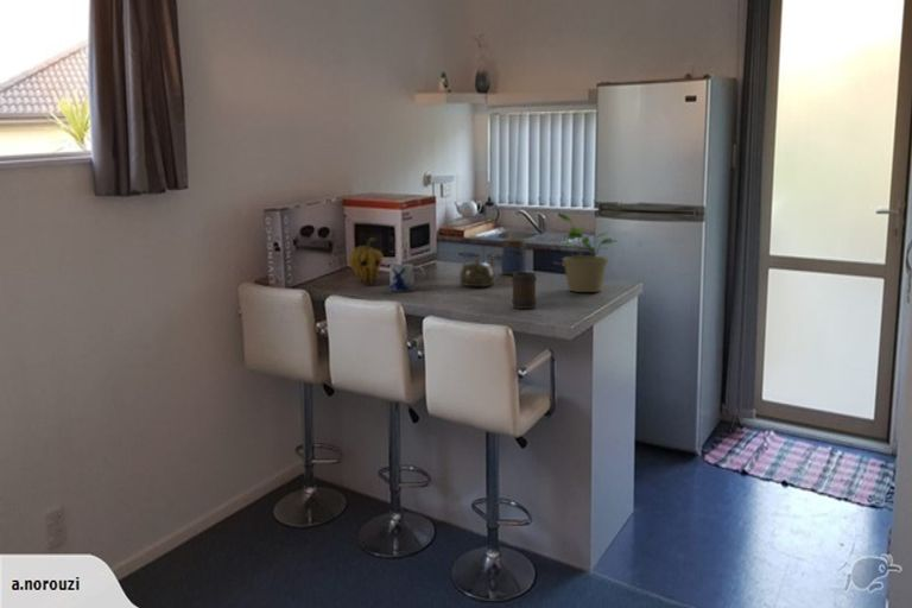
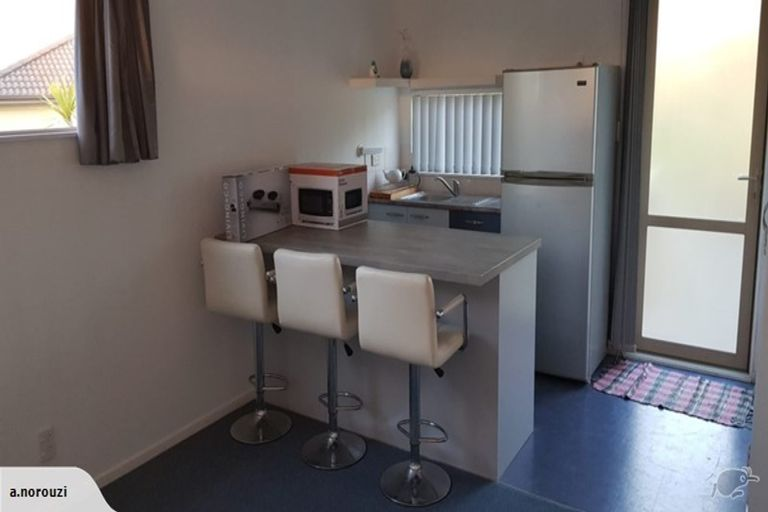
- potted plant [556,211,620,293]
- pumpkin [348,236,385,286]
- teapot [458,254,496,287]
- mug [388,262,425,292]
- mug [511,271,538,310]
- jar [500,238,528,276]
